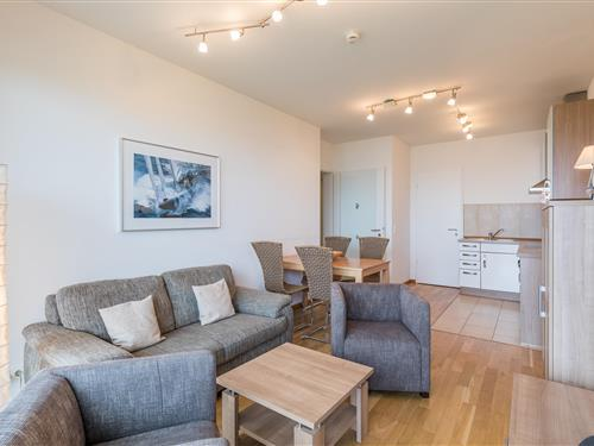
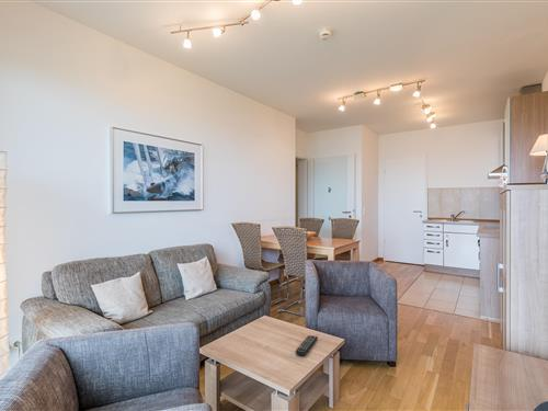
+ remote control [295,334,319,357]
